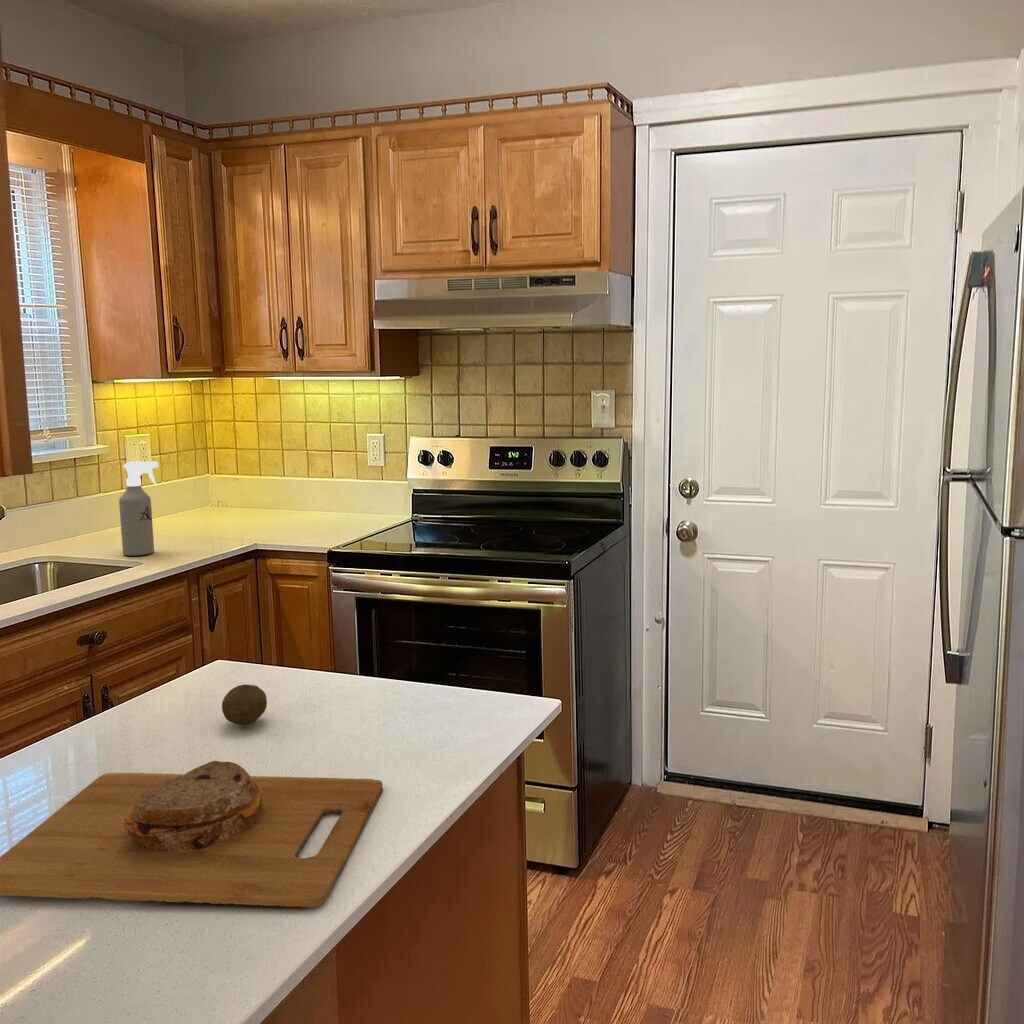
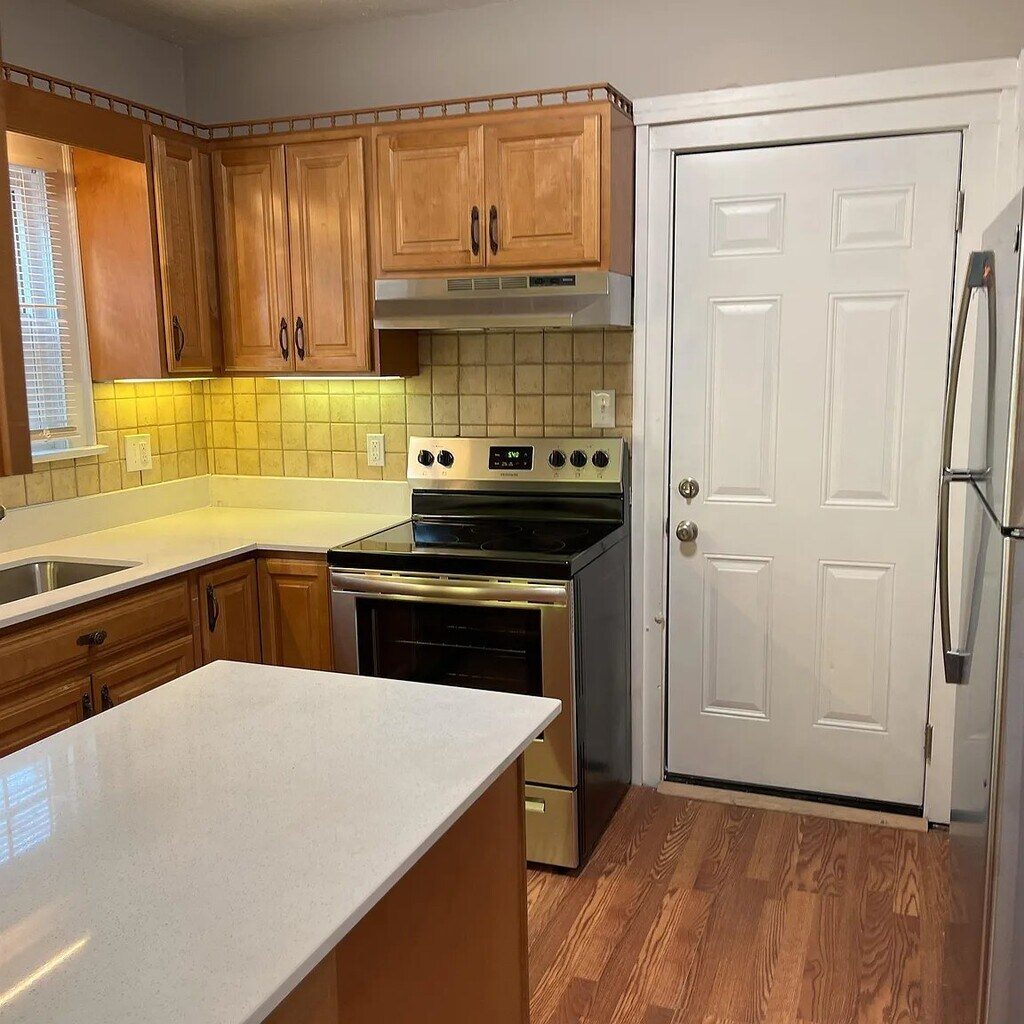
- fruit [221,683,268,726]
- cutting board [0,760,384,908]
- spray bottle [118,460,159,557]
